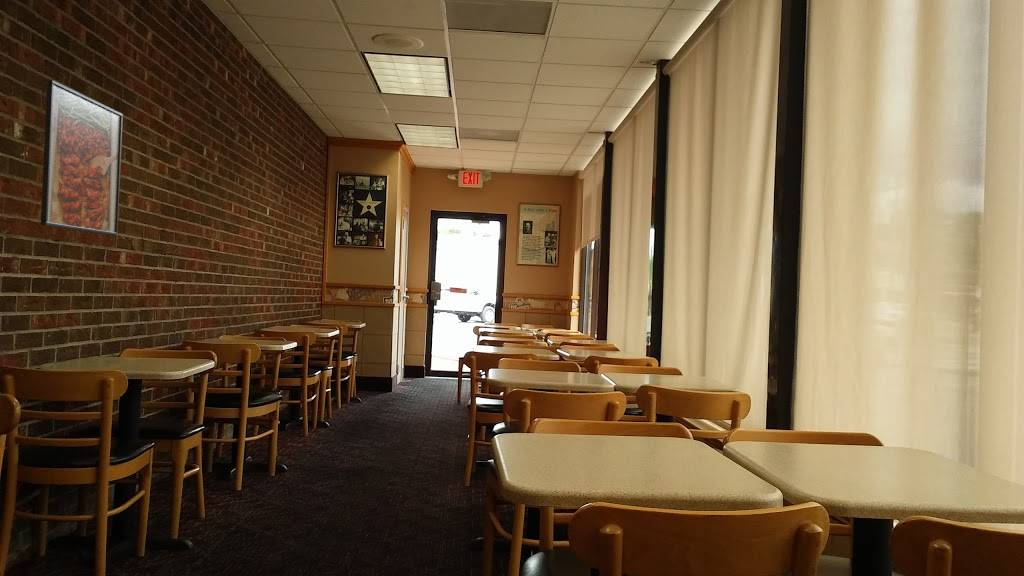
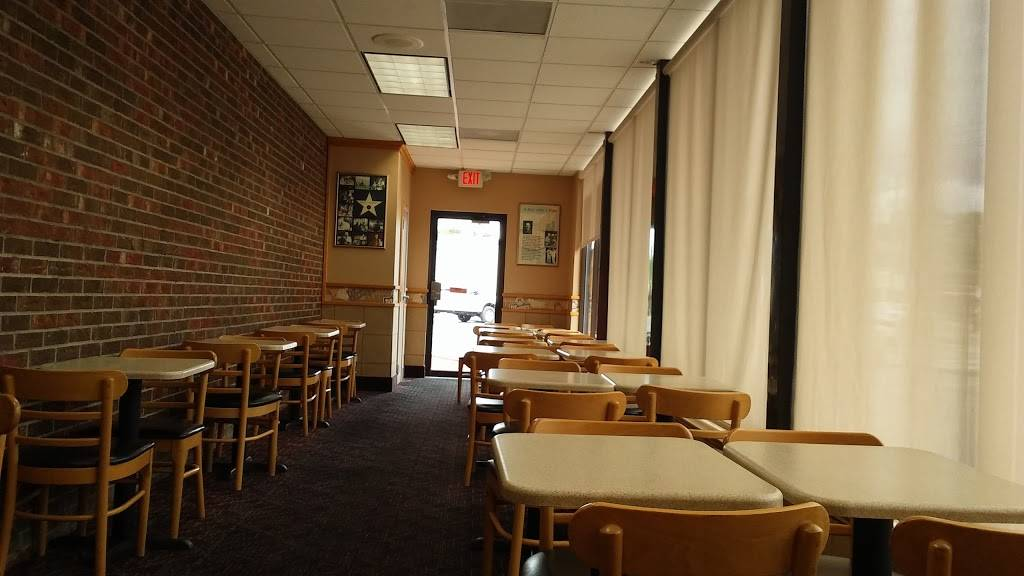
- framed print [40,78,124,237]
